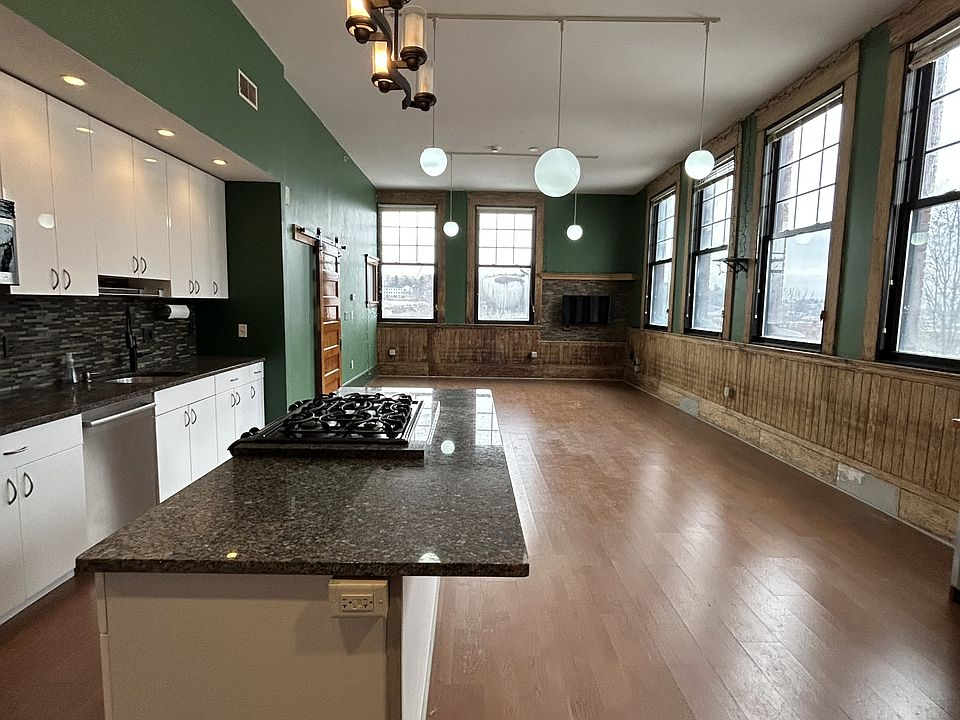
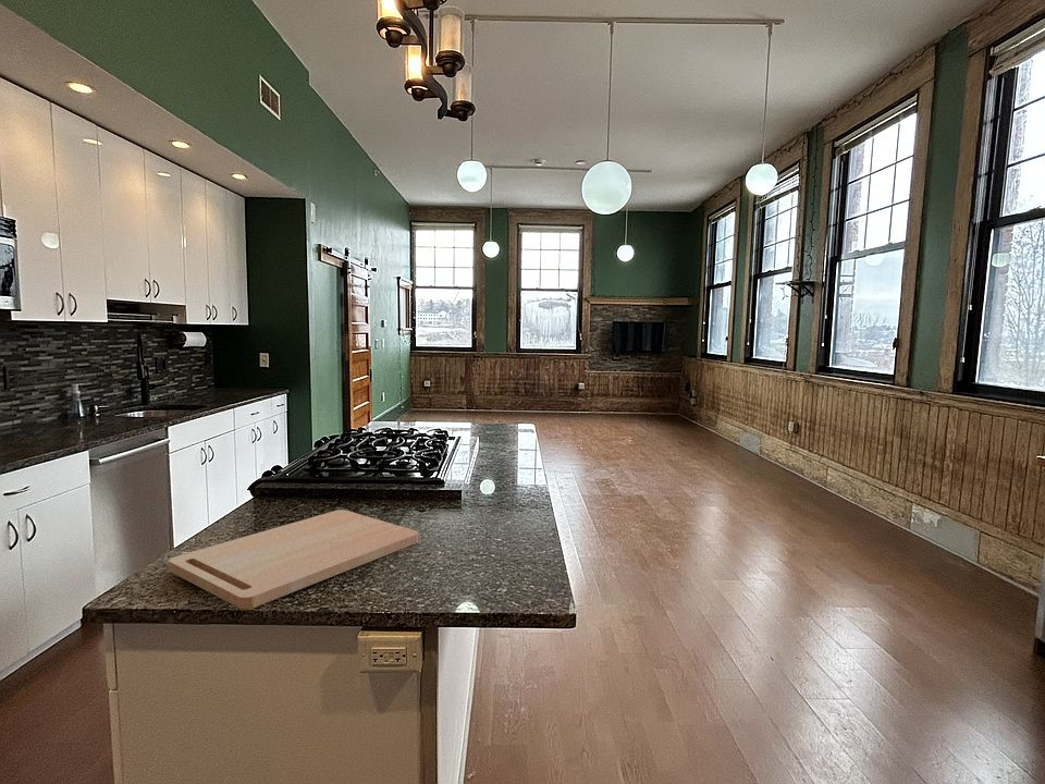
+ cutting board [168,509,419,610]
